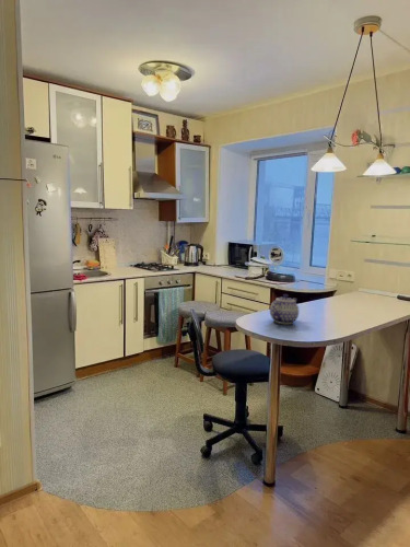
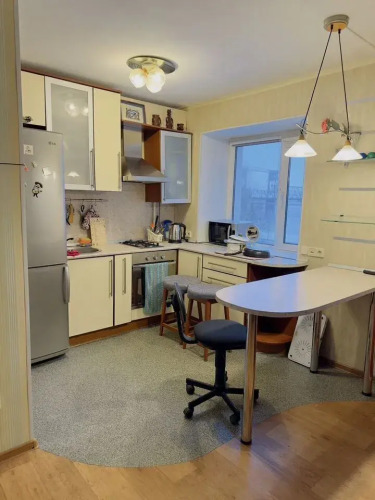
- teapot [269,293,300,325]
